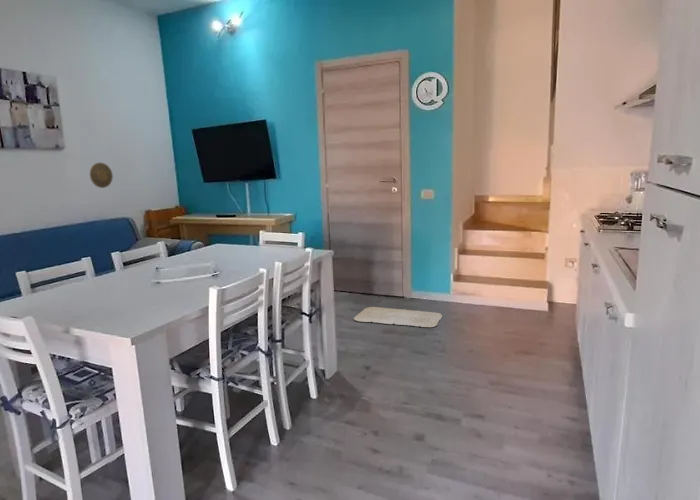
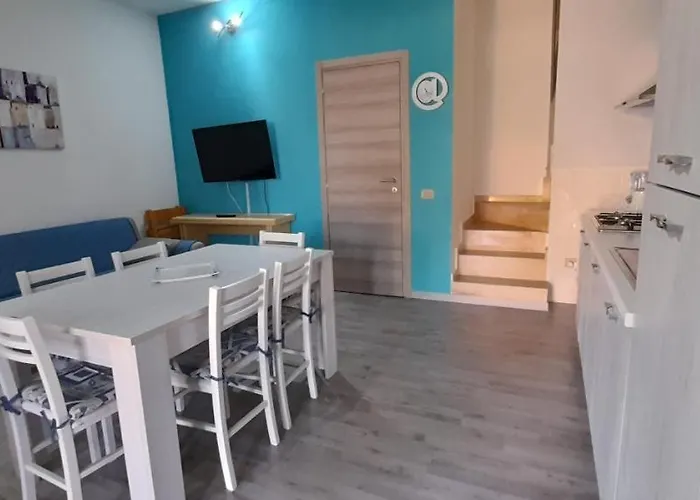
- decorative plate [89,162,114,189]
- bath mat [353,306,443,328]
